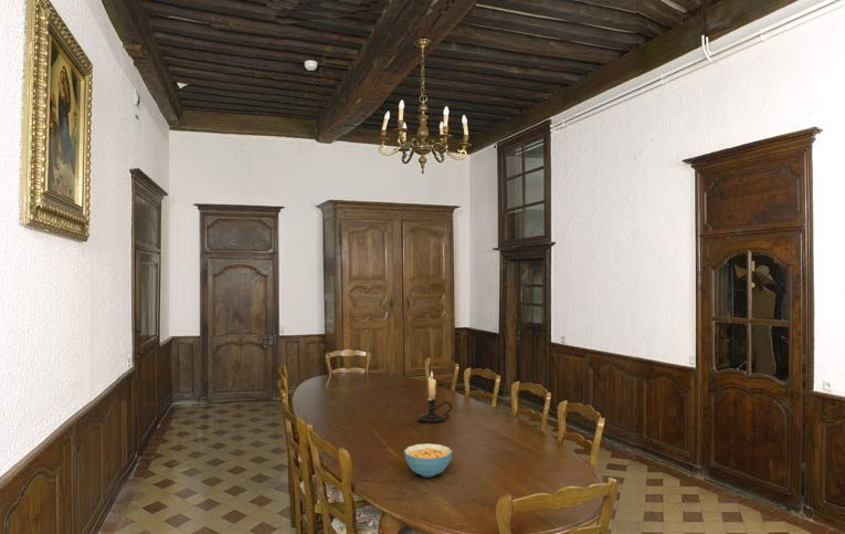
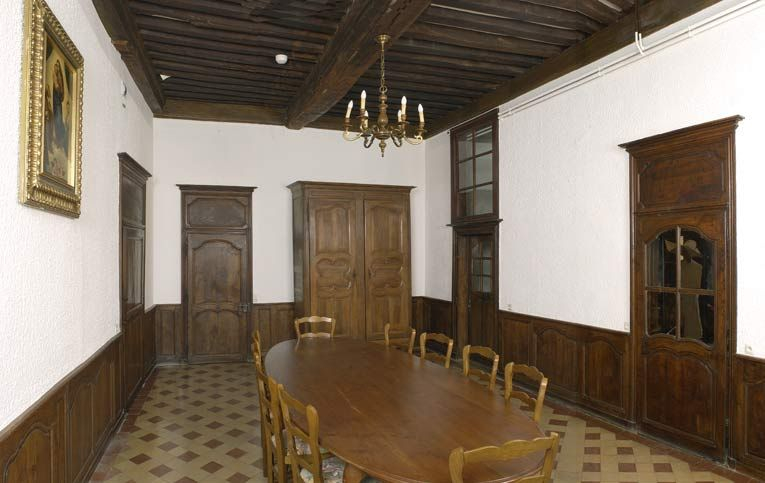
- cereal bowl [403,443,453,478]
- candle holder [418,370,453,425]
